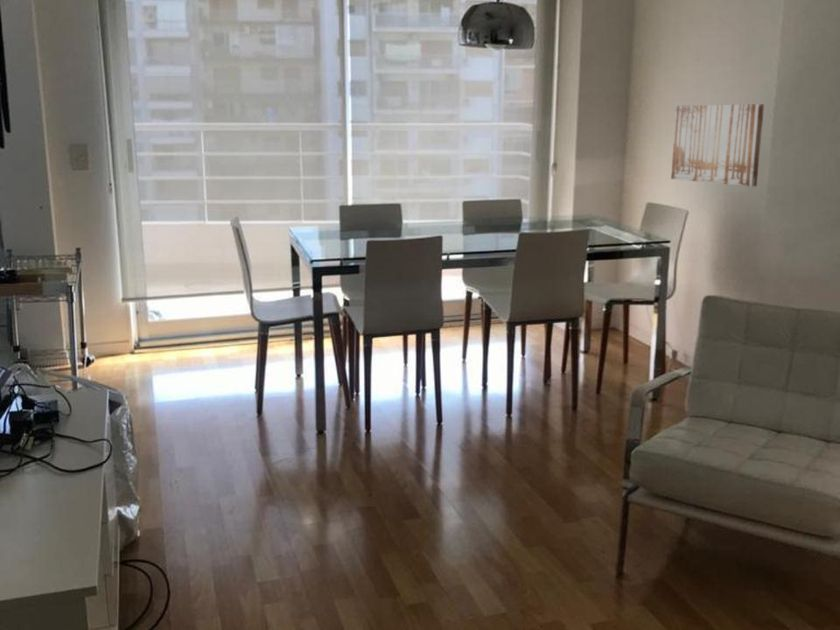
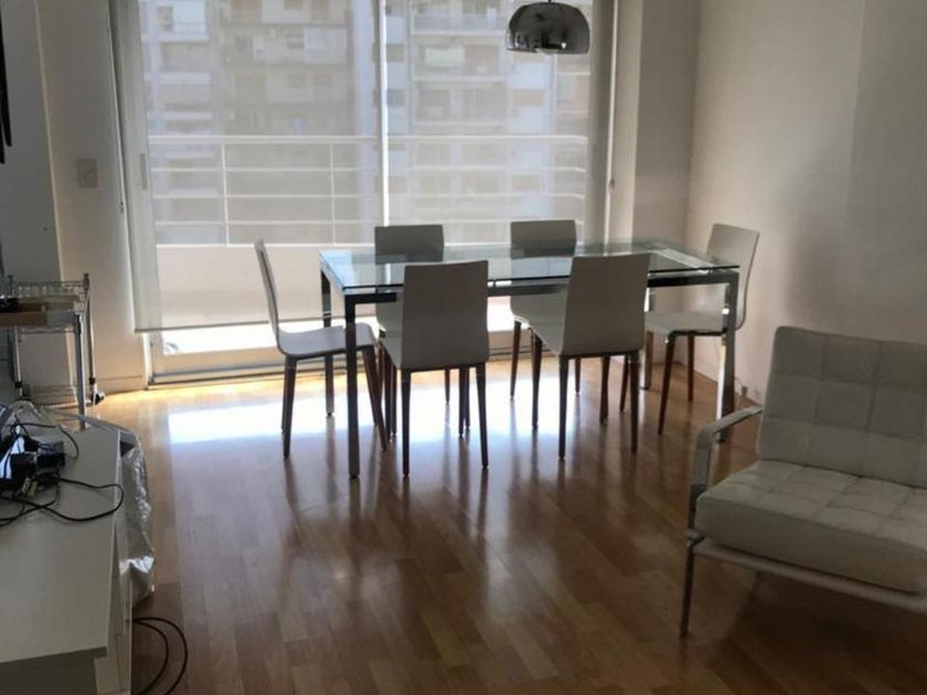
- wall art [670,103,765,188]
